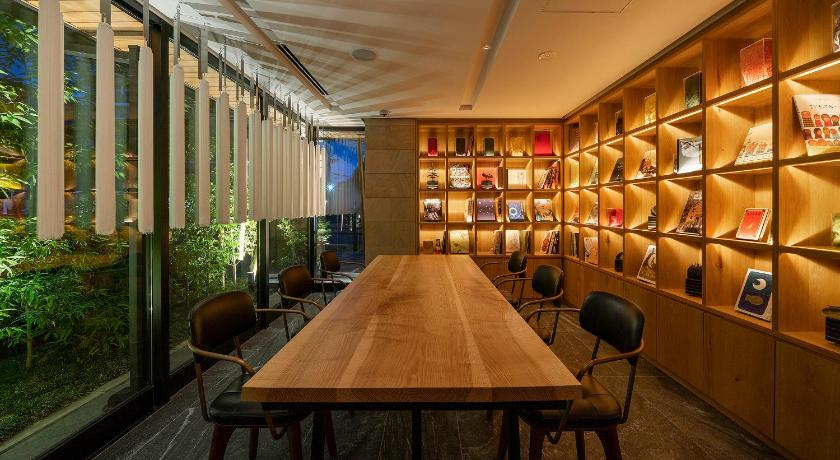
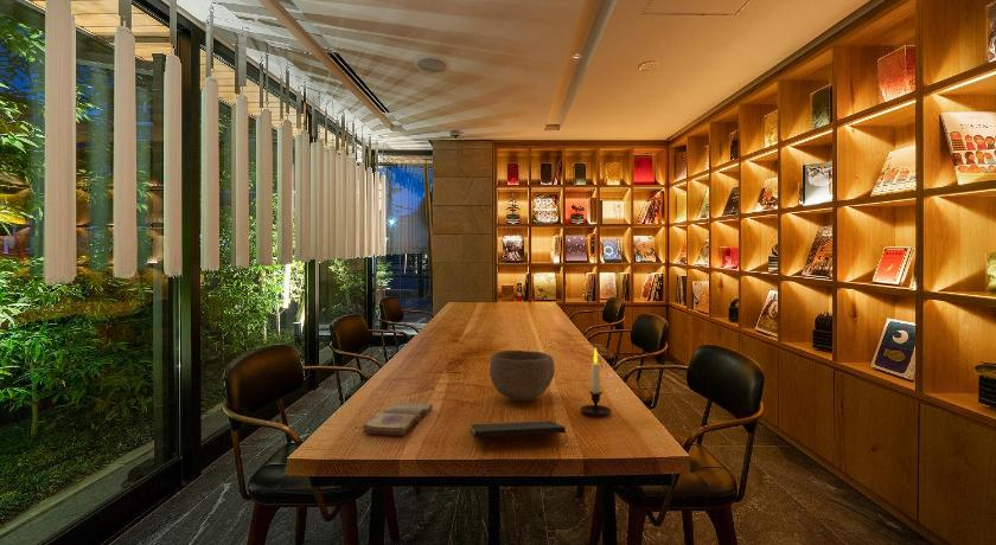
+ notepad [470,418,568,443]
+ diary [362,400,434,436]
+ bowl [489,350,556,402]
+ candle [580,346,613,417]
